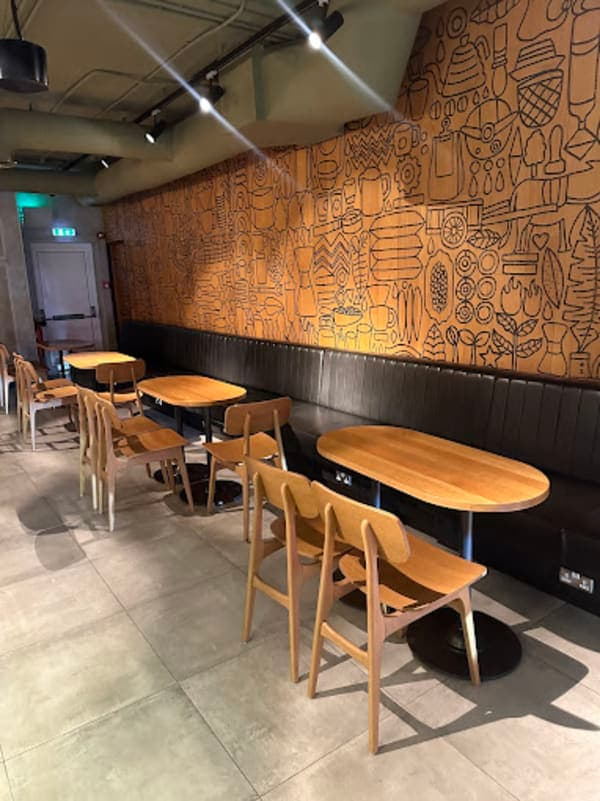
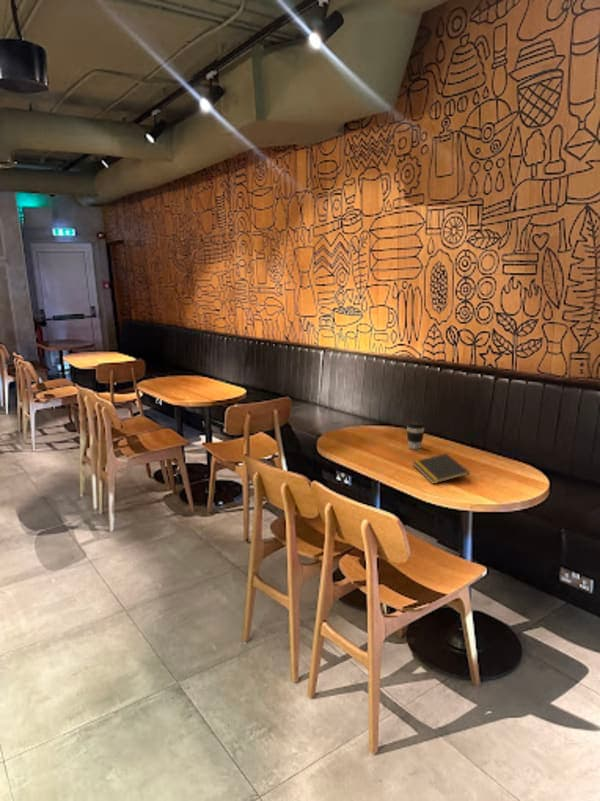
+ coffee cup [405,420,426,450]
+ notepad [412,453,471,485]
